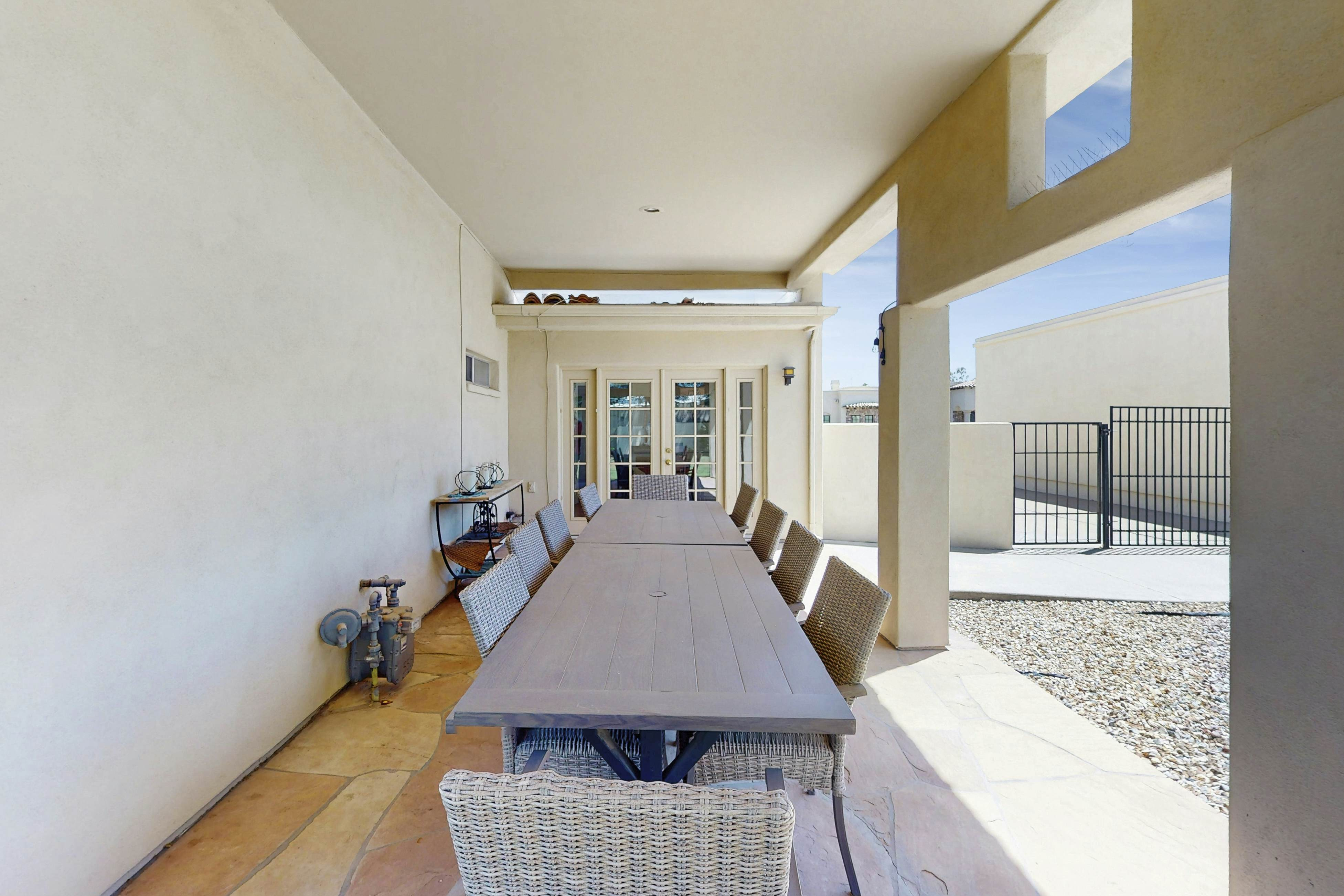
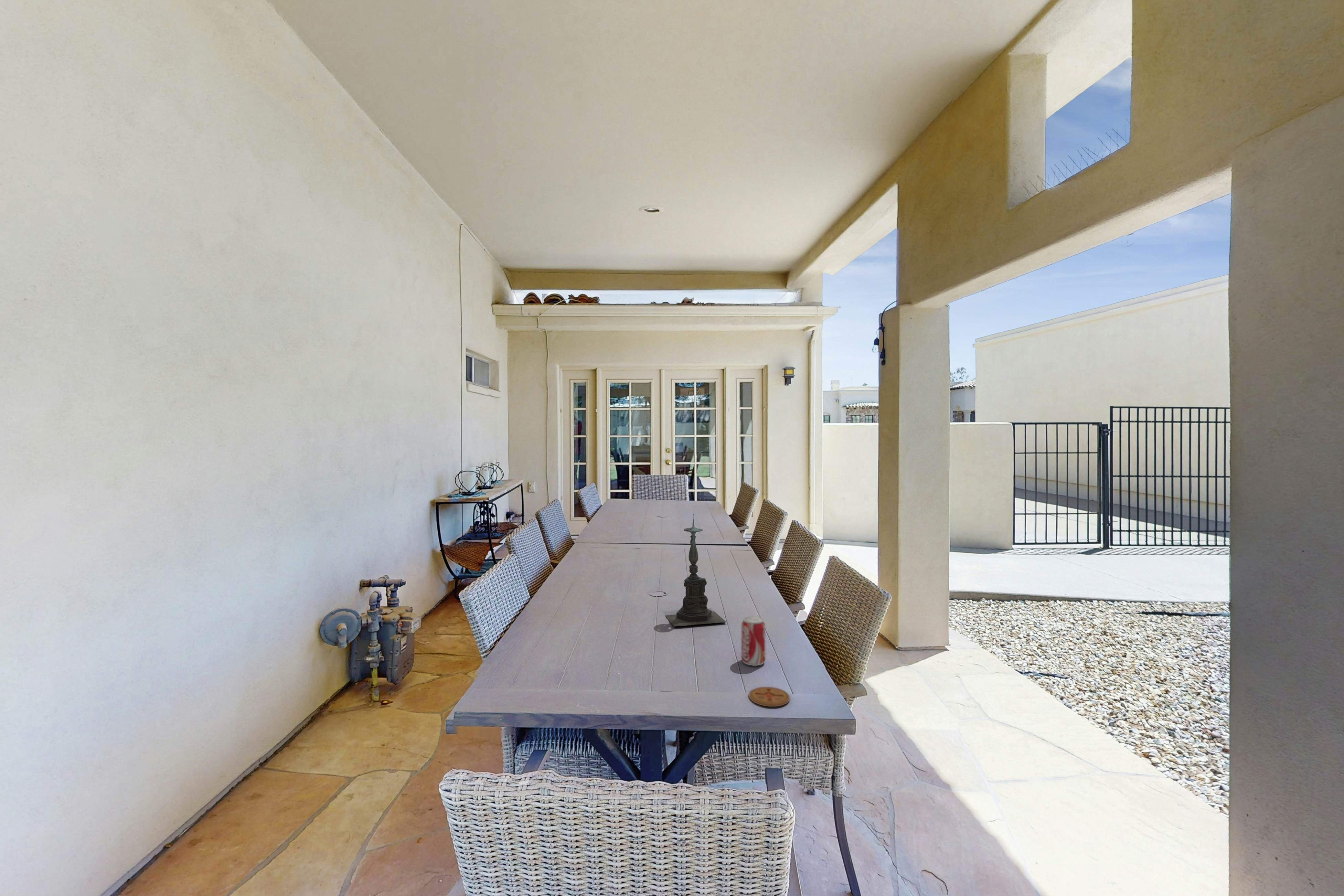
+ candle holder [665,513,726,627]
+ beverage can [741,616,766,666]
+ coaster [748,686,790,707]
